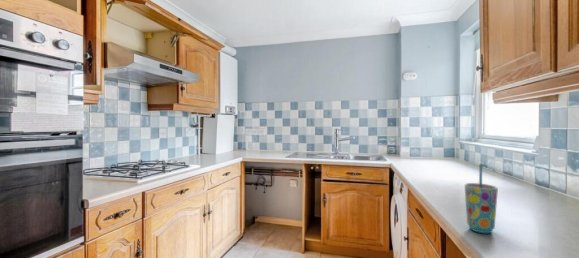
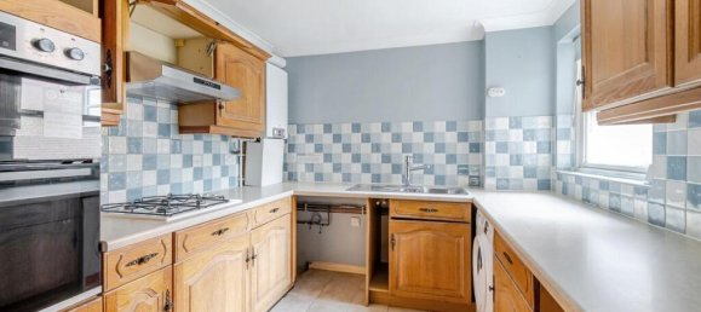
- cup [464,163,499,234]
